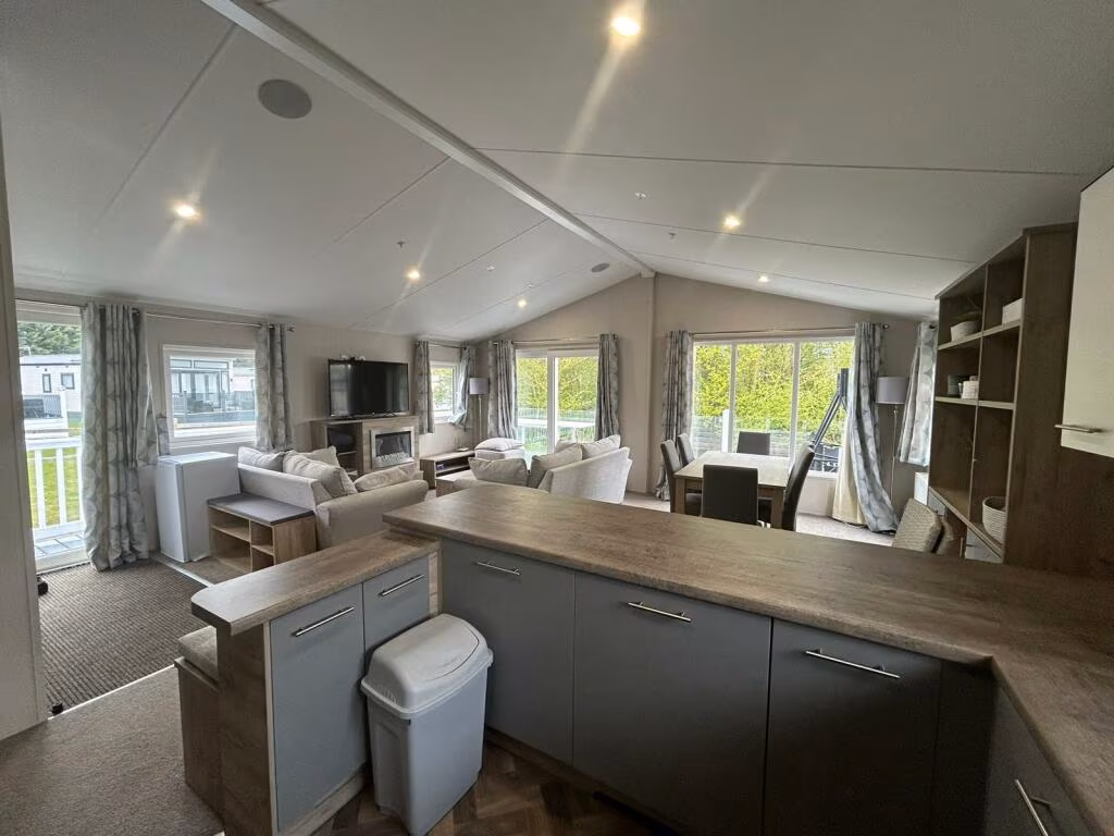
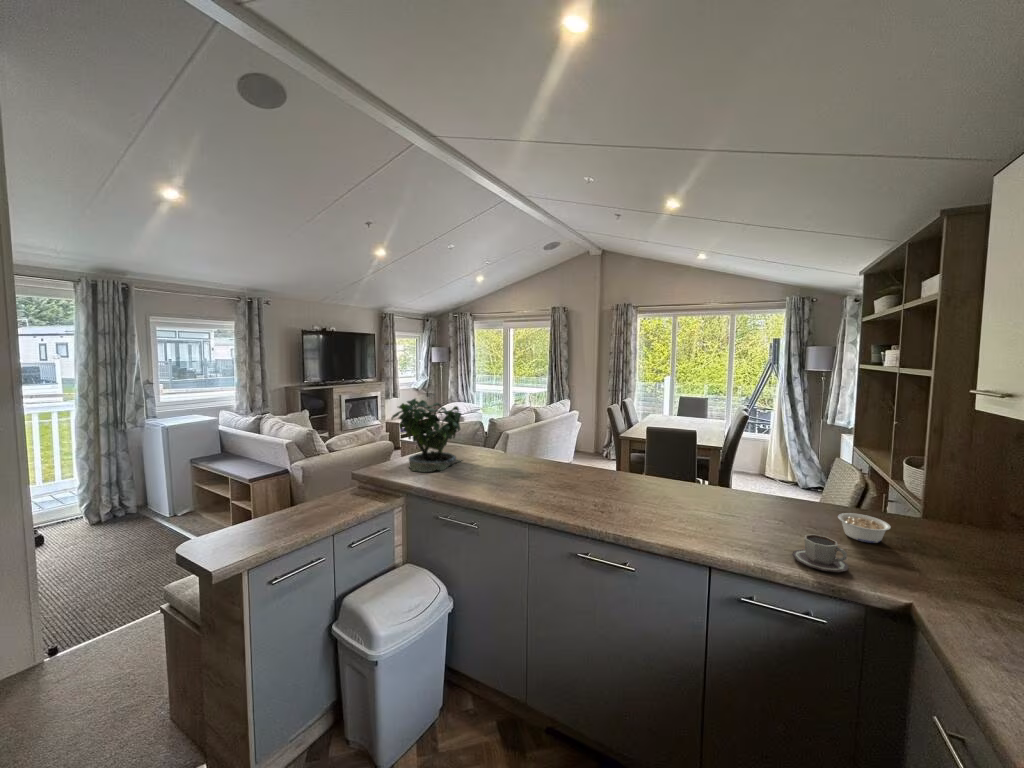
+ cup [791,533,850,573]
+ legume [837,512,892,544]
+ potted plant [390,393,464,473]
